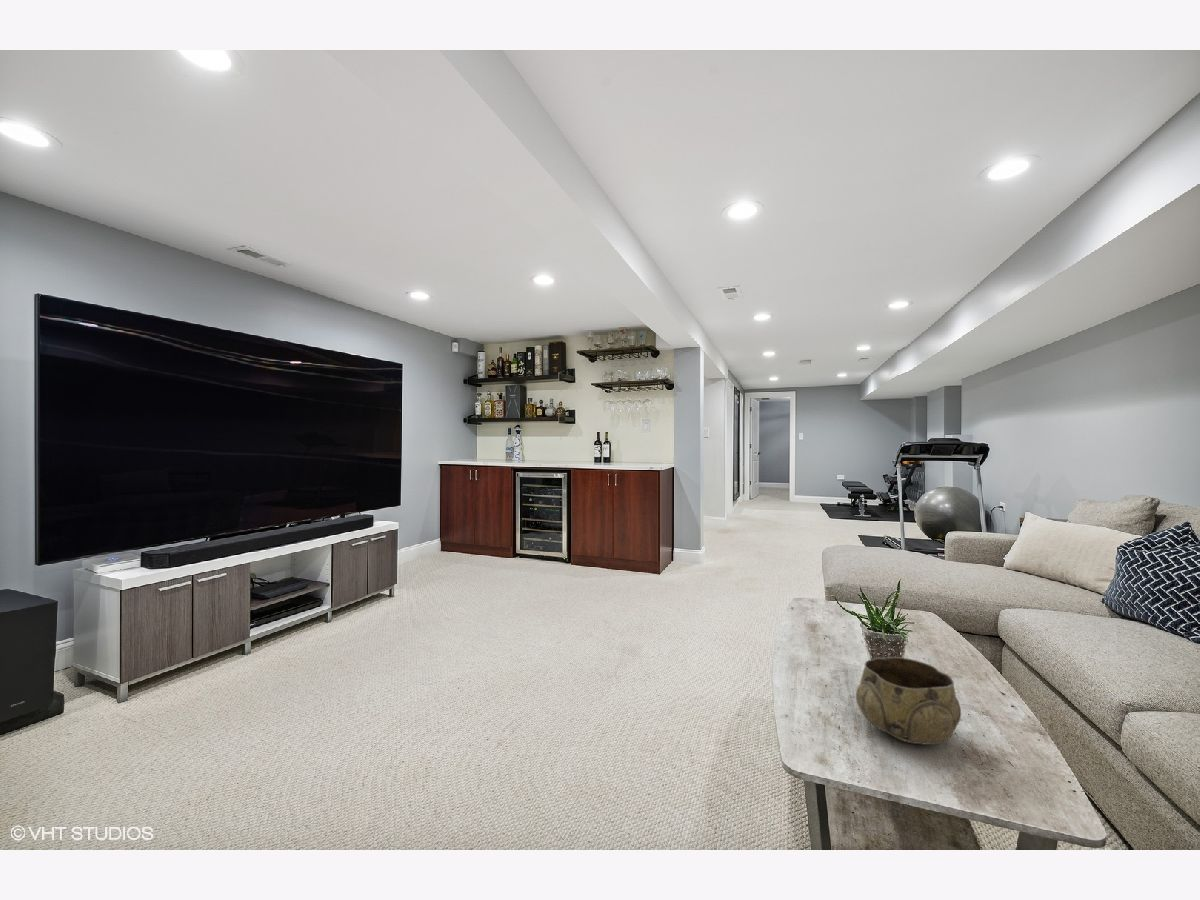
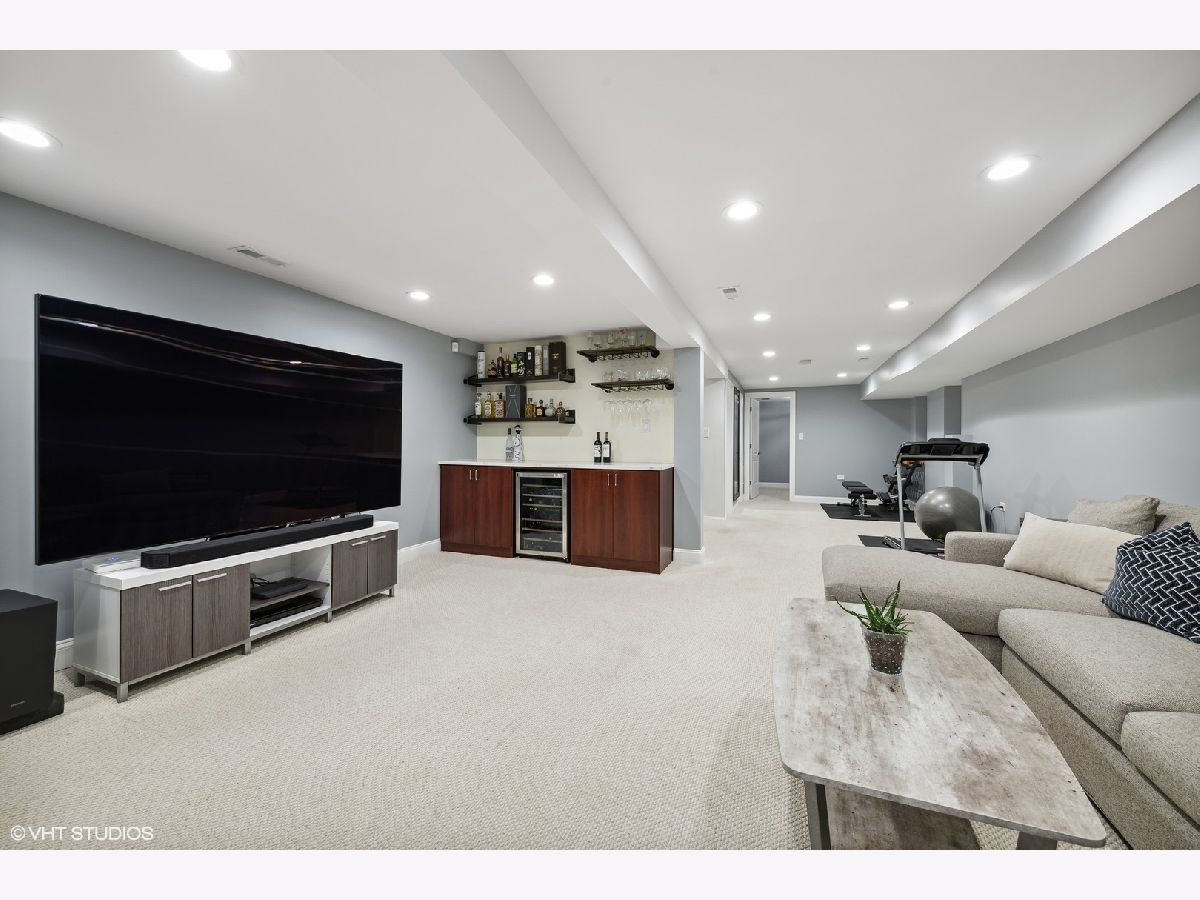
- decorative bowl [855,656,962,746]
